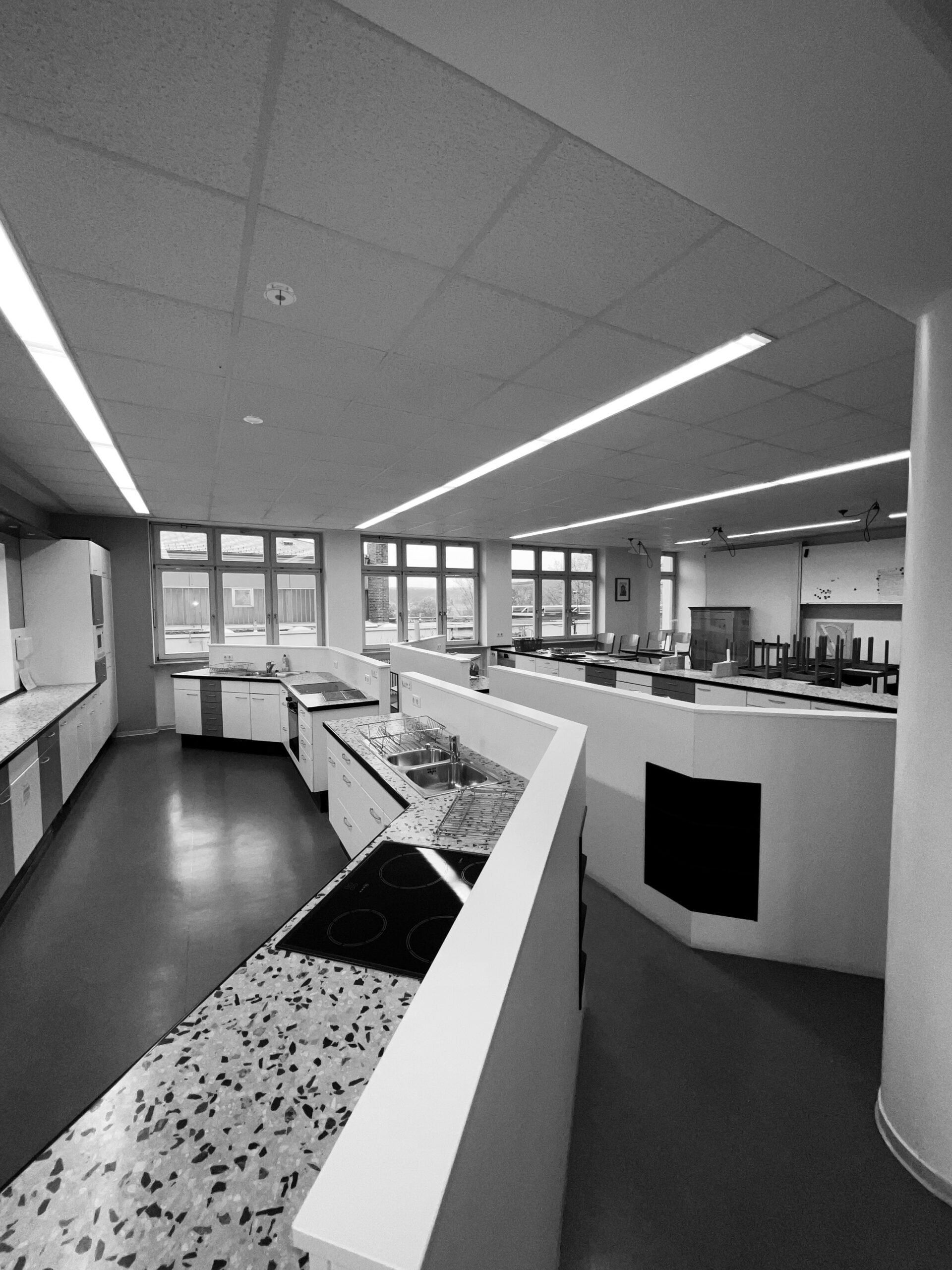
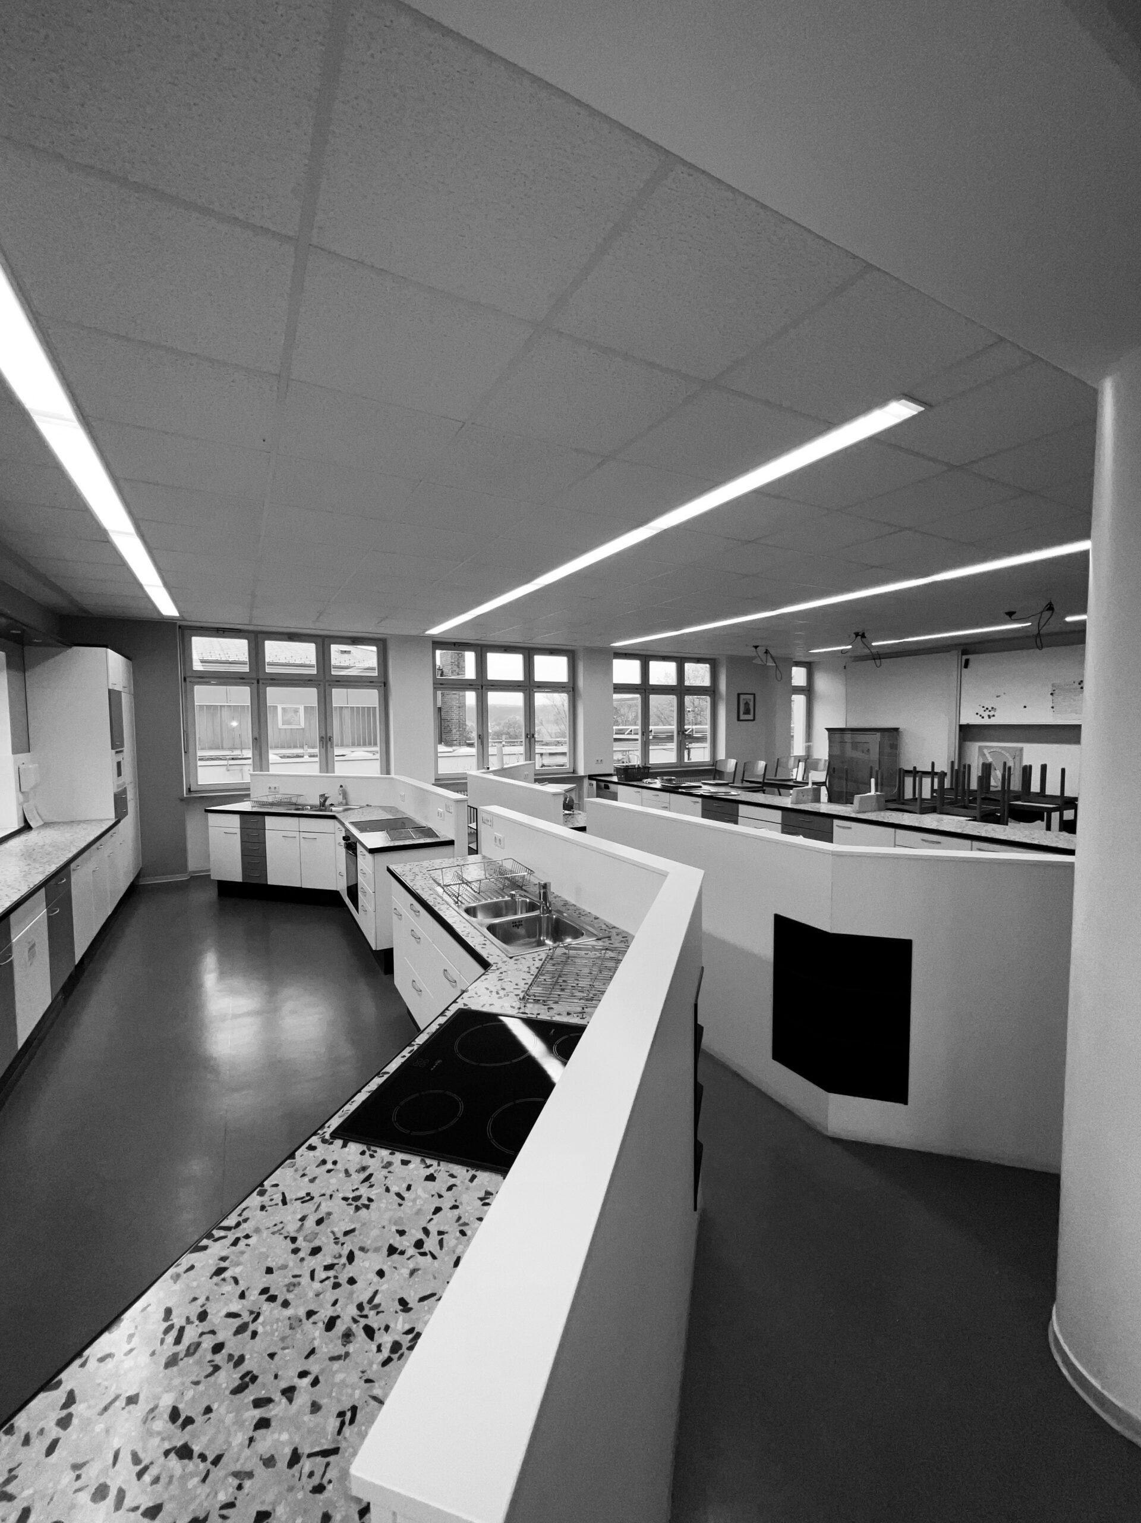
- recessed light [243,414,263,425]
- smoke detector [262,282,297,306]
